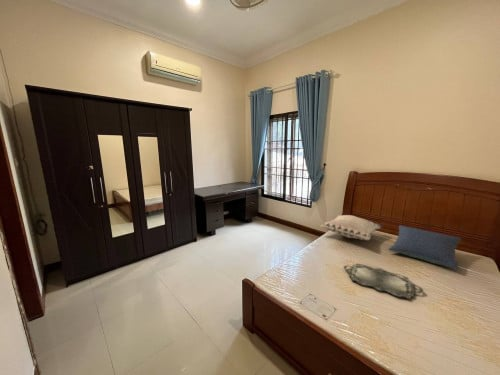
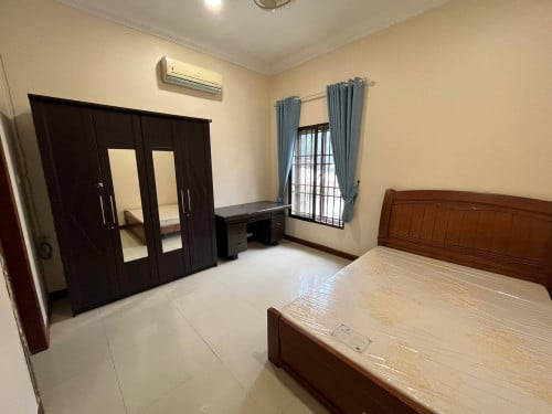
- serving tray [343,262,424,300]
- pillow [387,224,462,270]
- decorative pillow [319,214,384,241]
